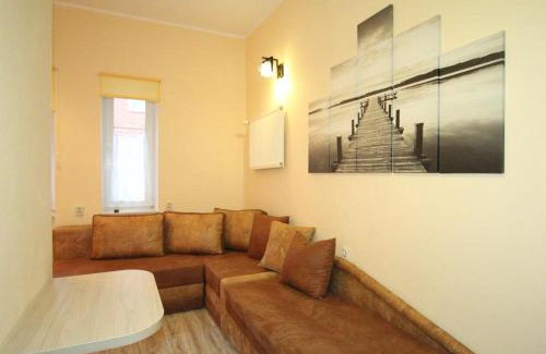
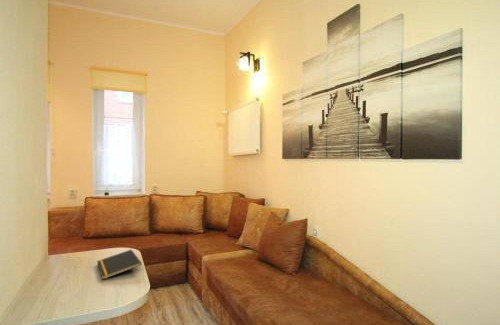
+ notepad [96,248,143,280]
